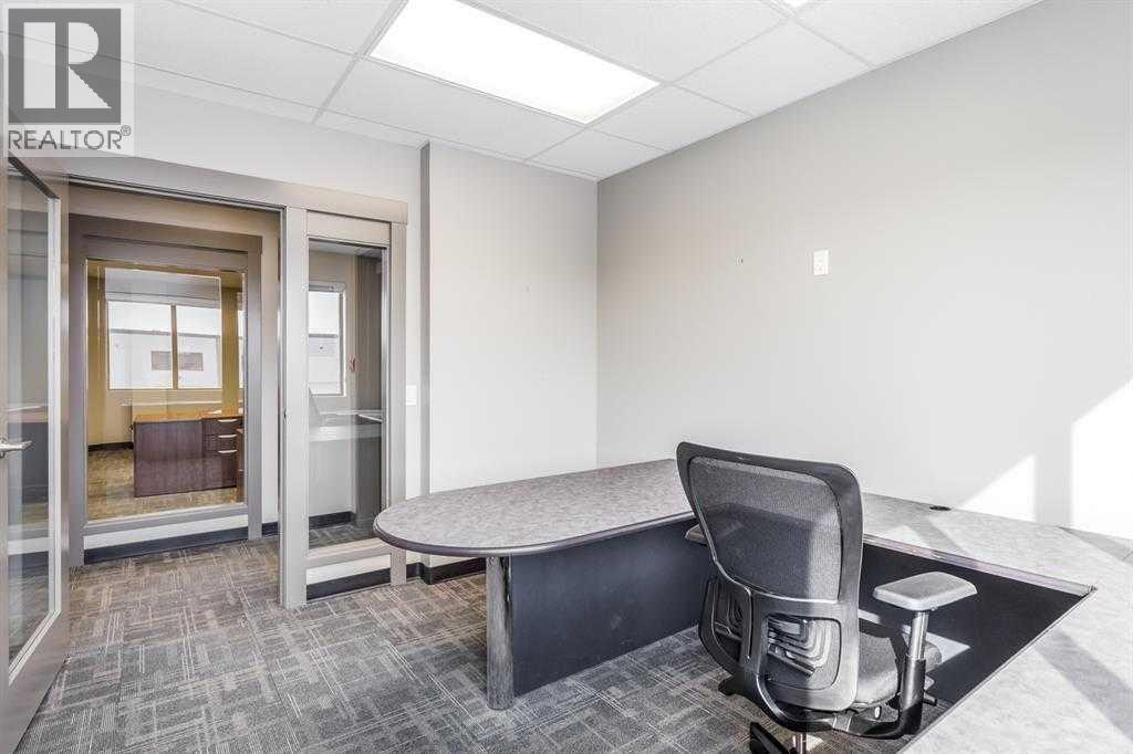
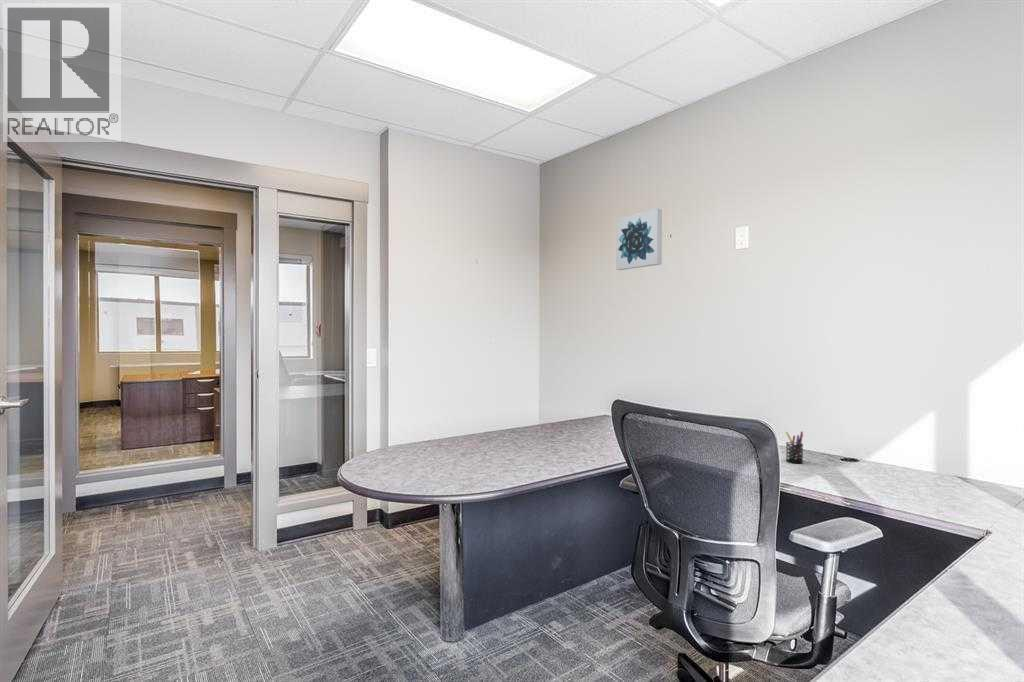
+ pen holder [785,430,804,464]
+ wall art [615,208,663,271]
